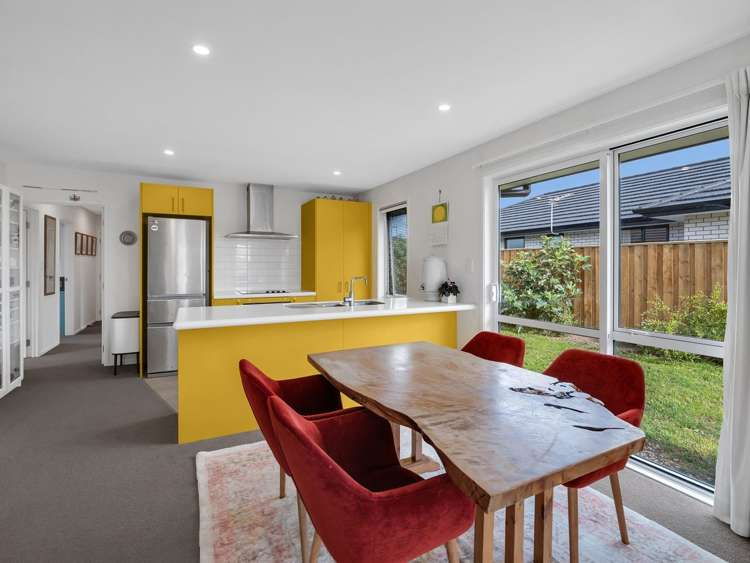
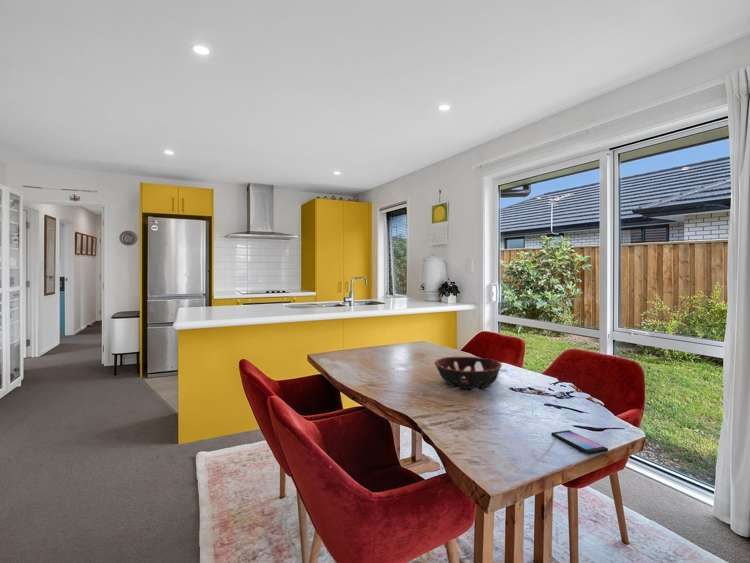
+ decorative bowl [433,356,503,390]
+ smartphone [550,429,609,456]
